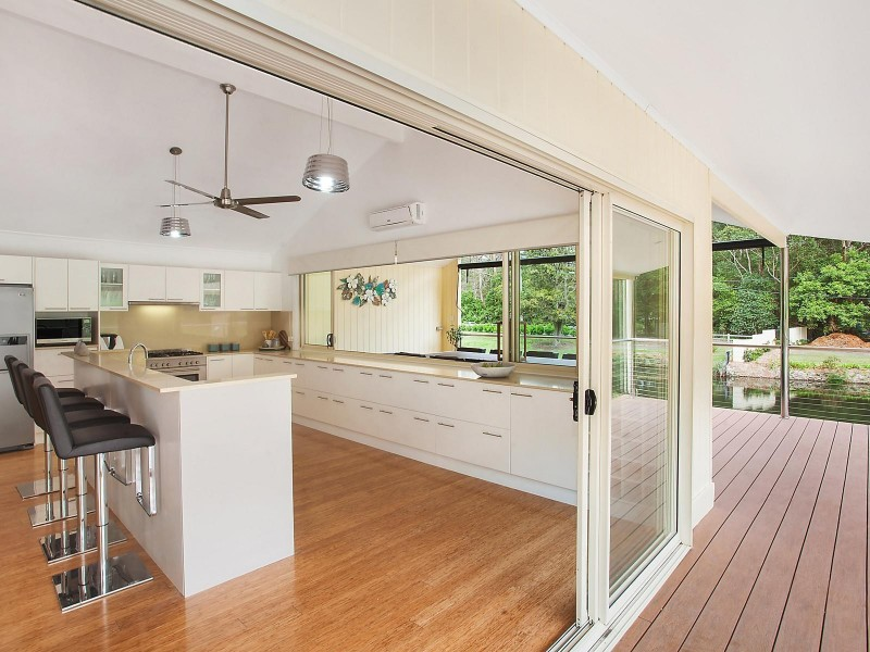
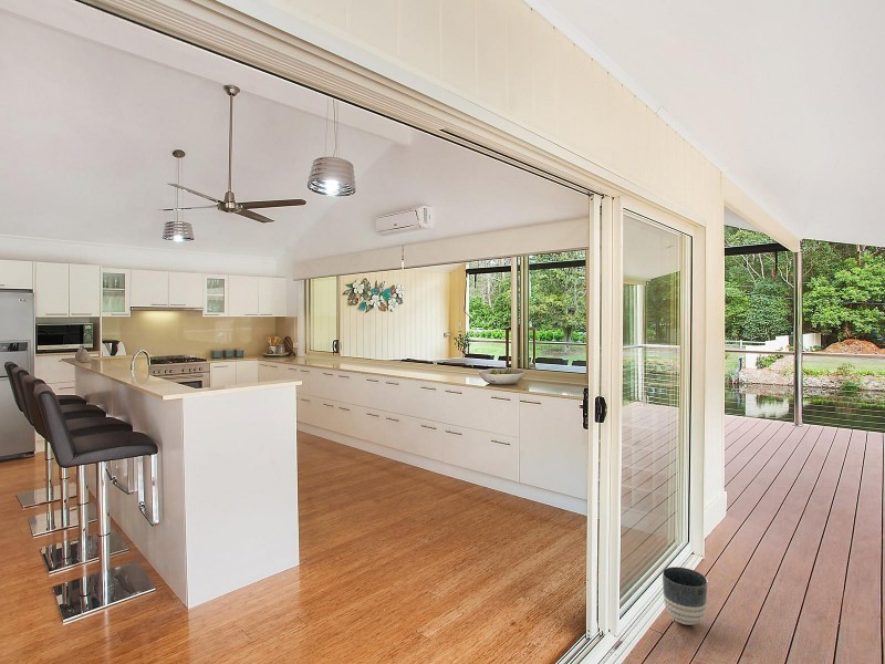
+ planter [662,566,709,626]
